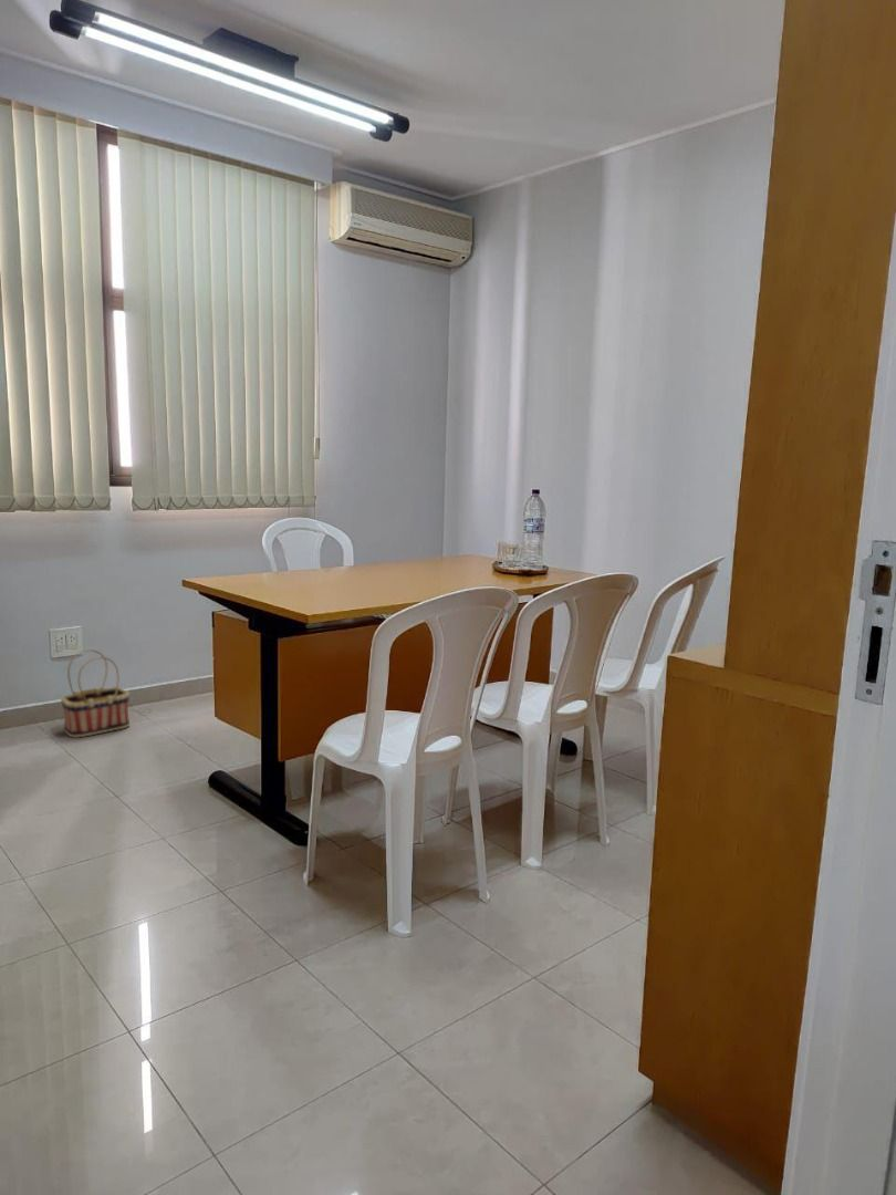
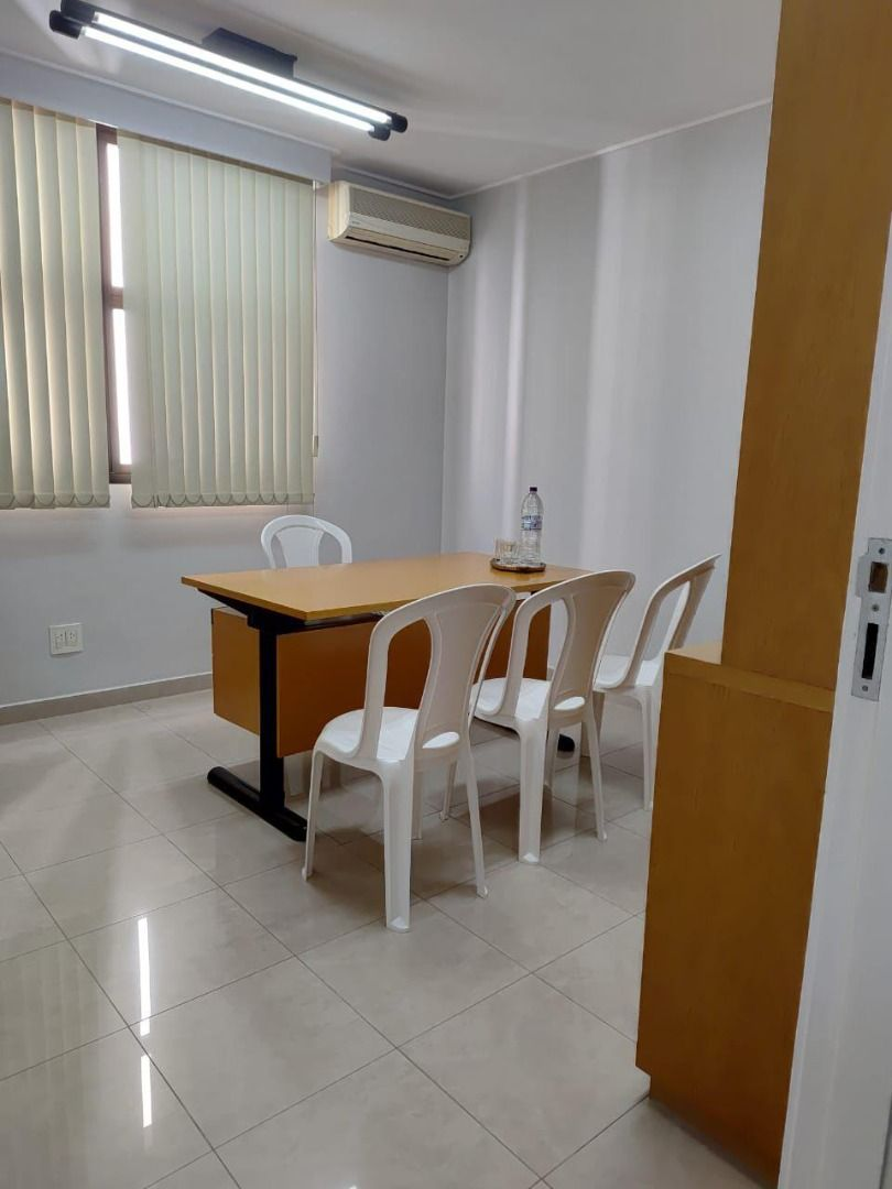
- basket [60,648,131,739]
